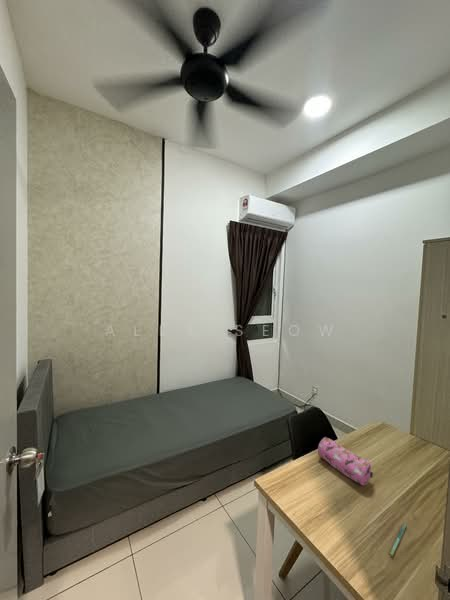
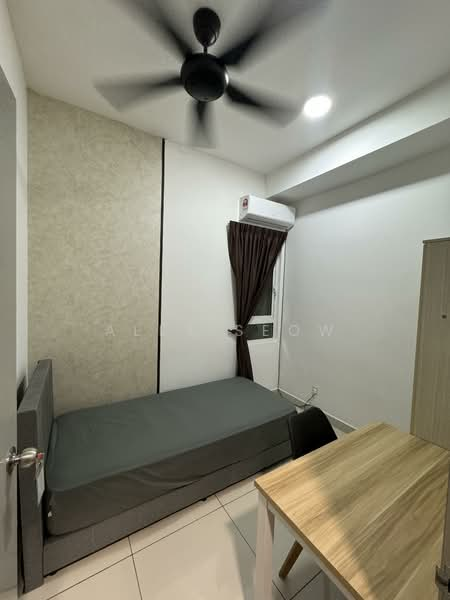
- pencil case [317,436,374,486]
- pen [389,522,407,558]
